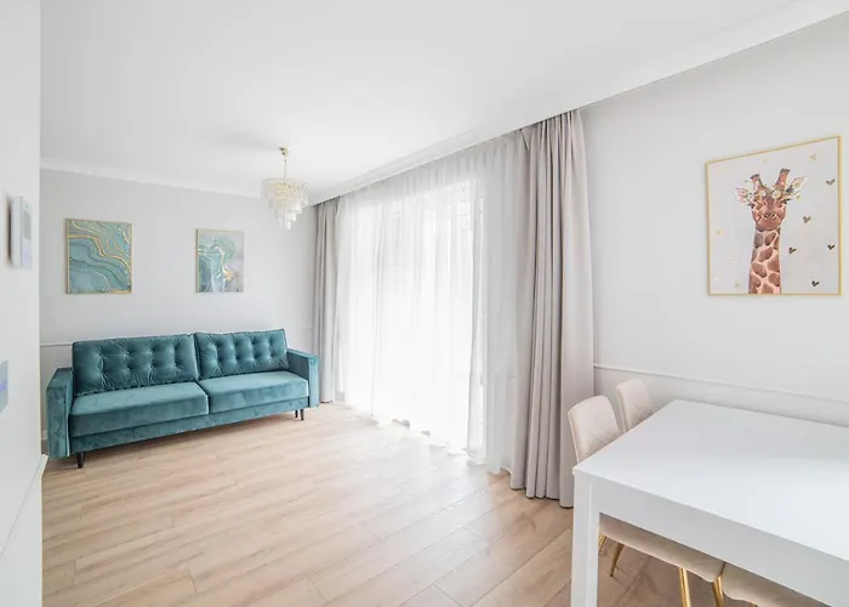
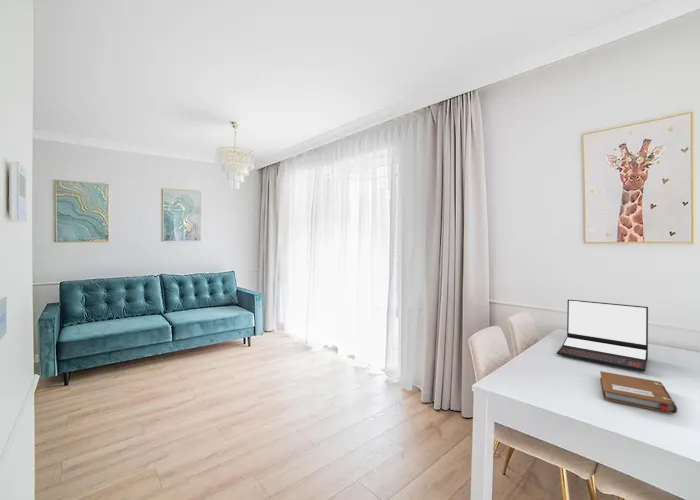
+ notebook [599,370,678,415]
+ laptop [556,298,649,372]
